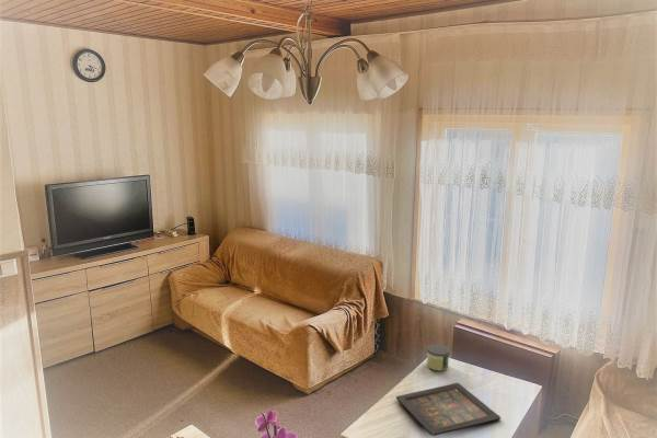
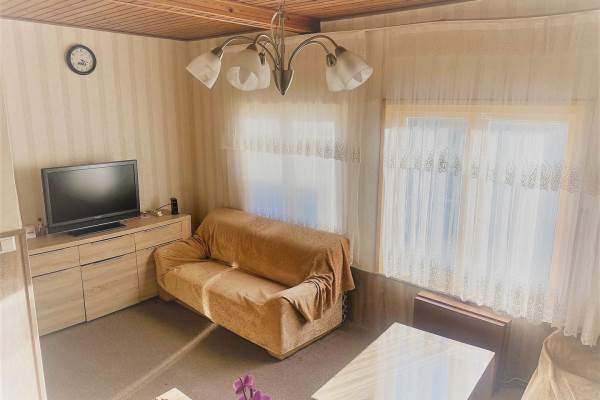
- candle [426,343,451,371]
- icon panel [395,382,502,437]
